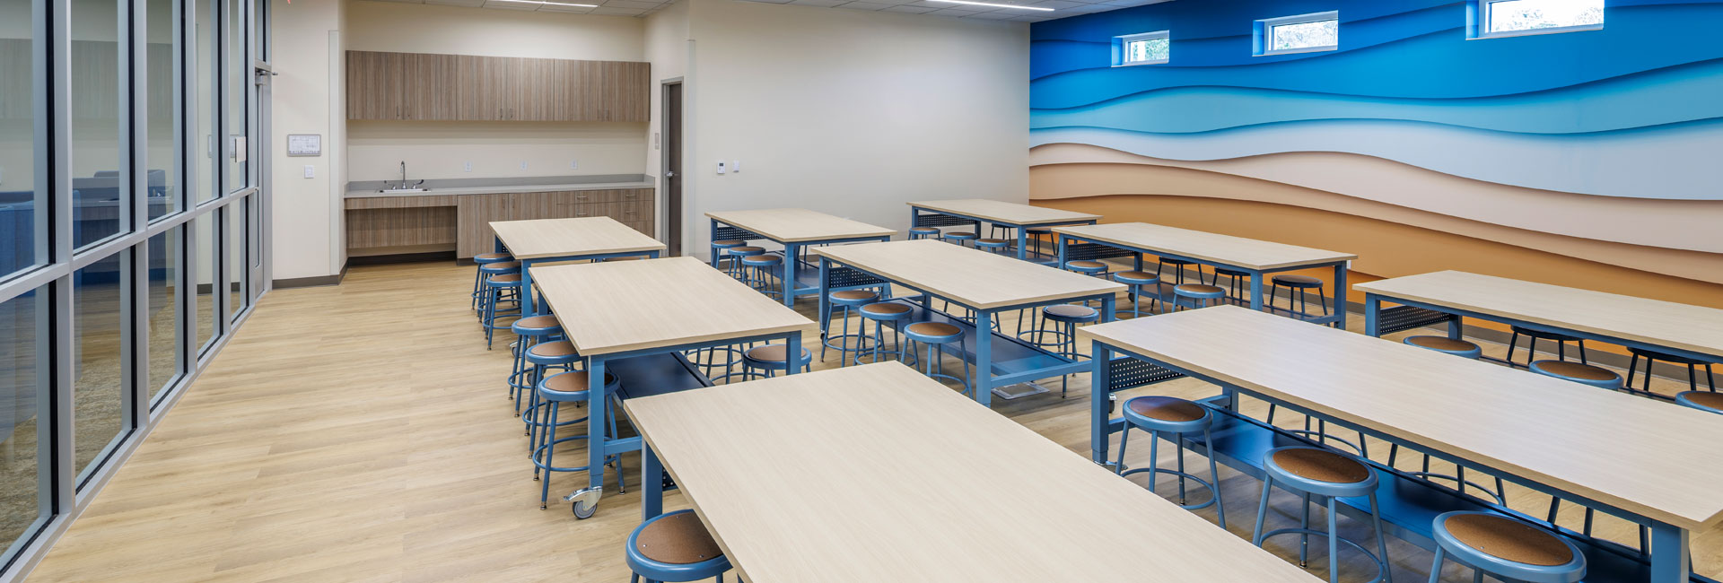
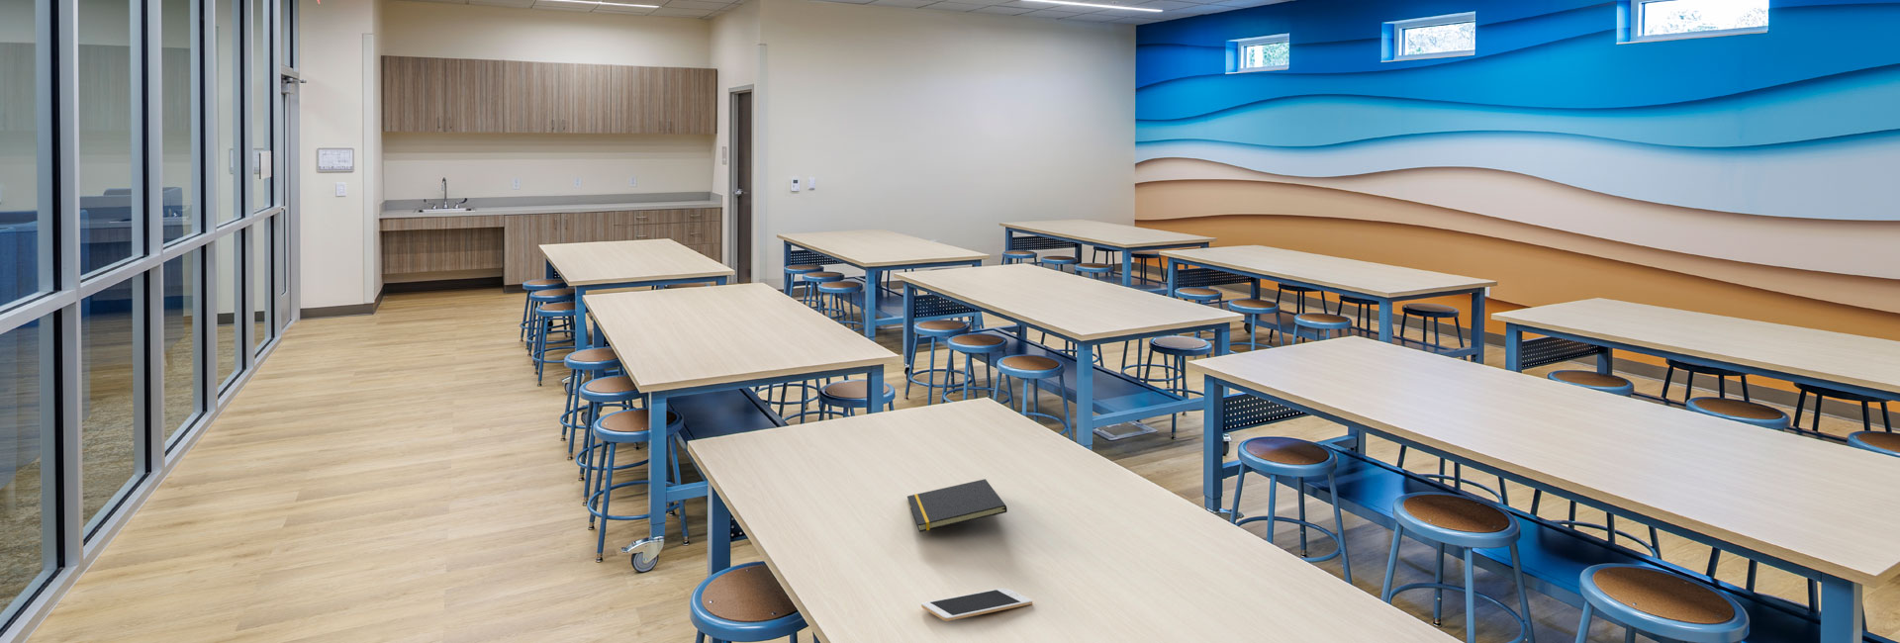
+ cell phone [921,587,1034,622]
+ notepad [906,478,1008,533]
